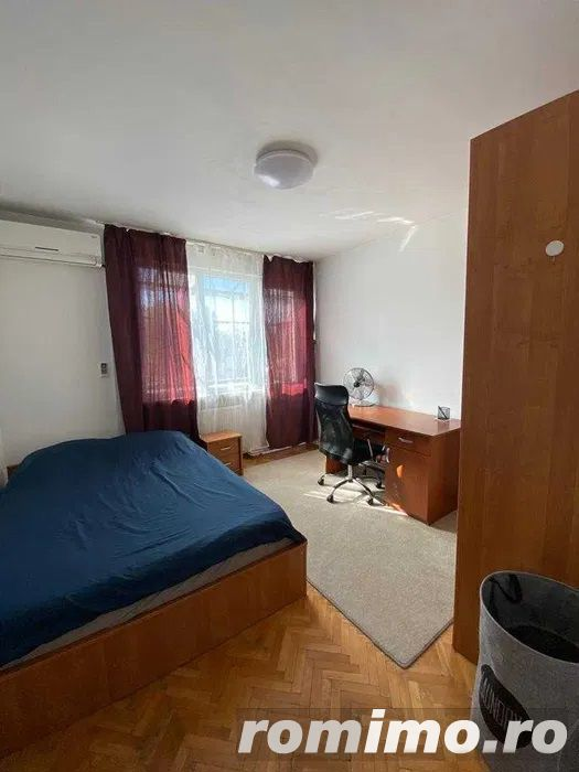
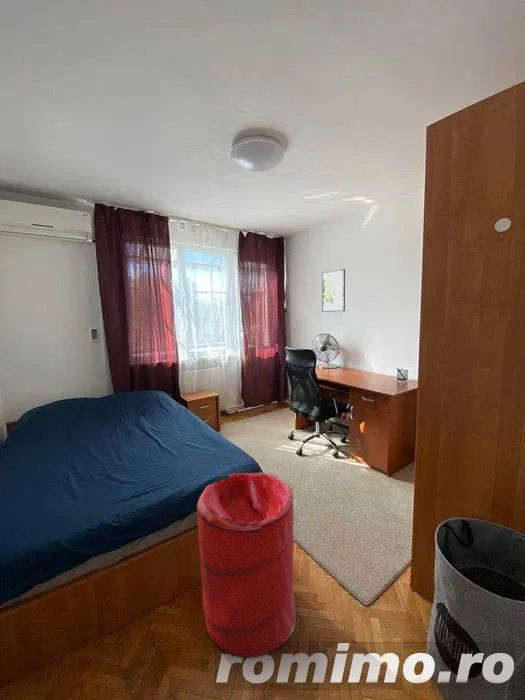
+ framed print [321,268,346,313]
+ laundry hamper [196,471,297,659]
